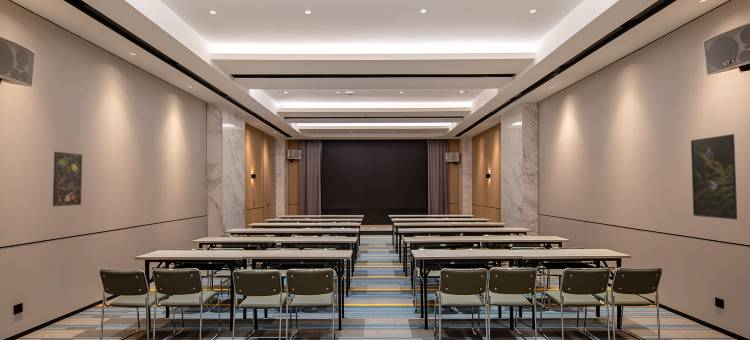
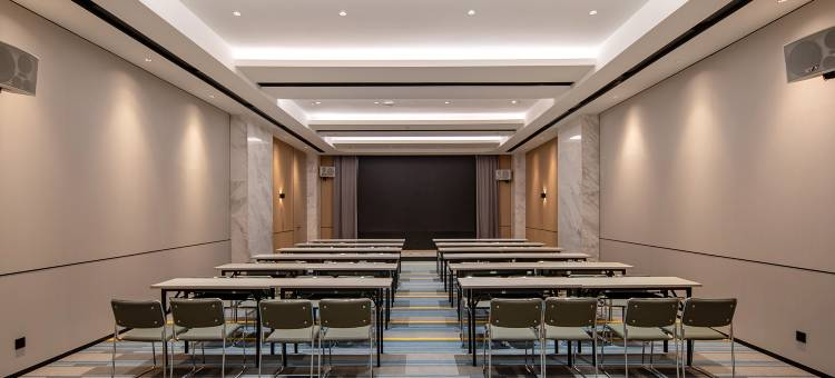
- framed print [690,133,738,221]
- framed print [52,151,83,207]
